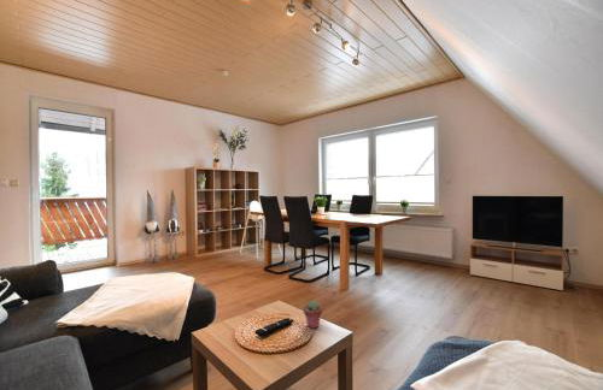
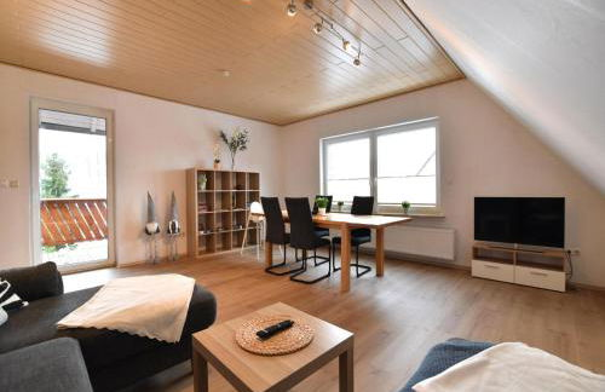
- potted succulent [302,300,323,330]
